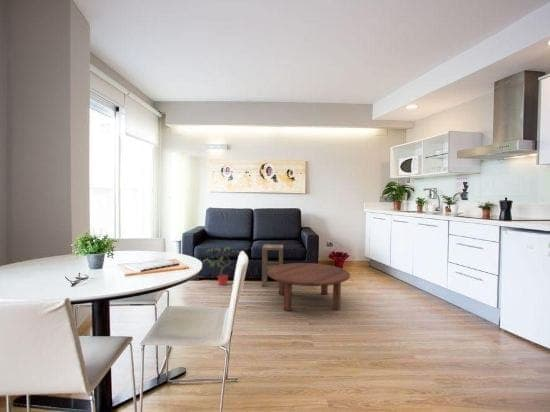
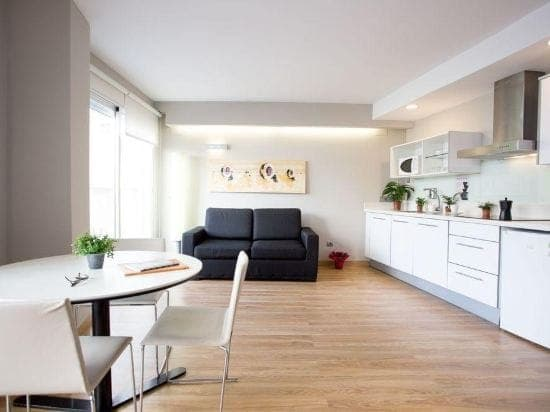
- coffee table [267,262,351,312]
- side table [261,243,284,288]
- potted plant [202,246,241,286]
